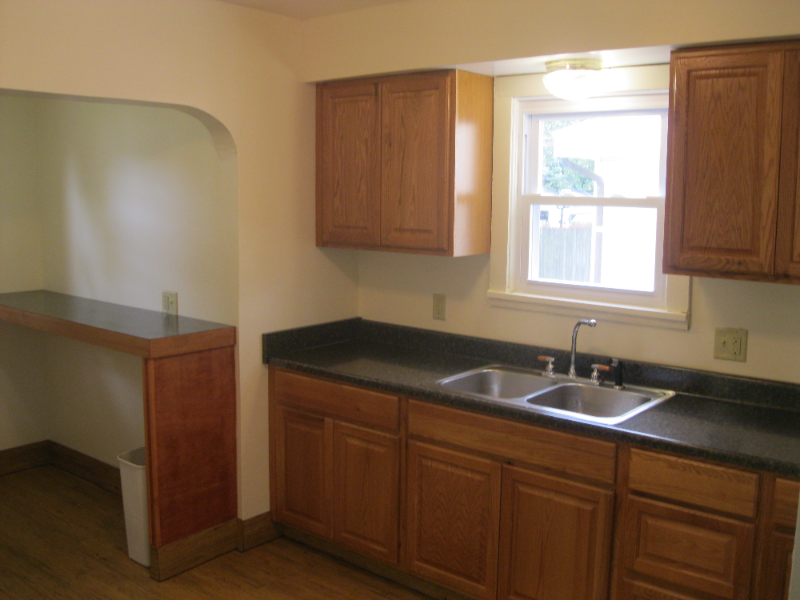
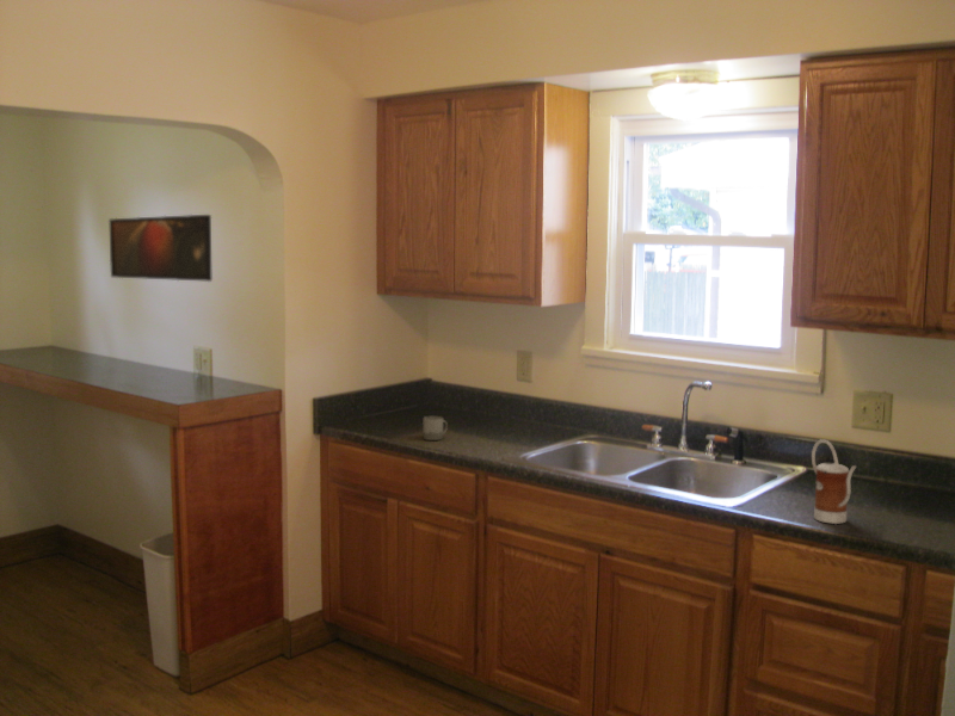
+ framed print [107,214,214,283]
+ kettle [811,438,857,525]
+ cup [423,415,449,442]
